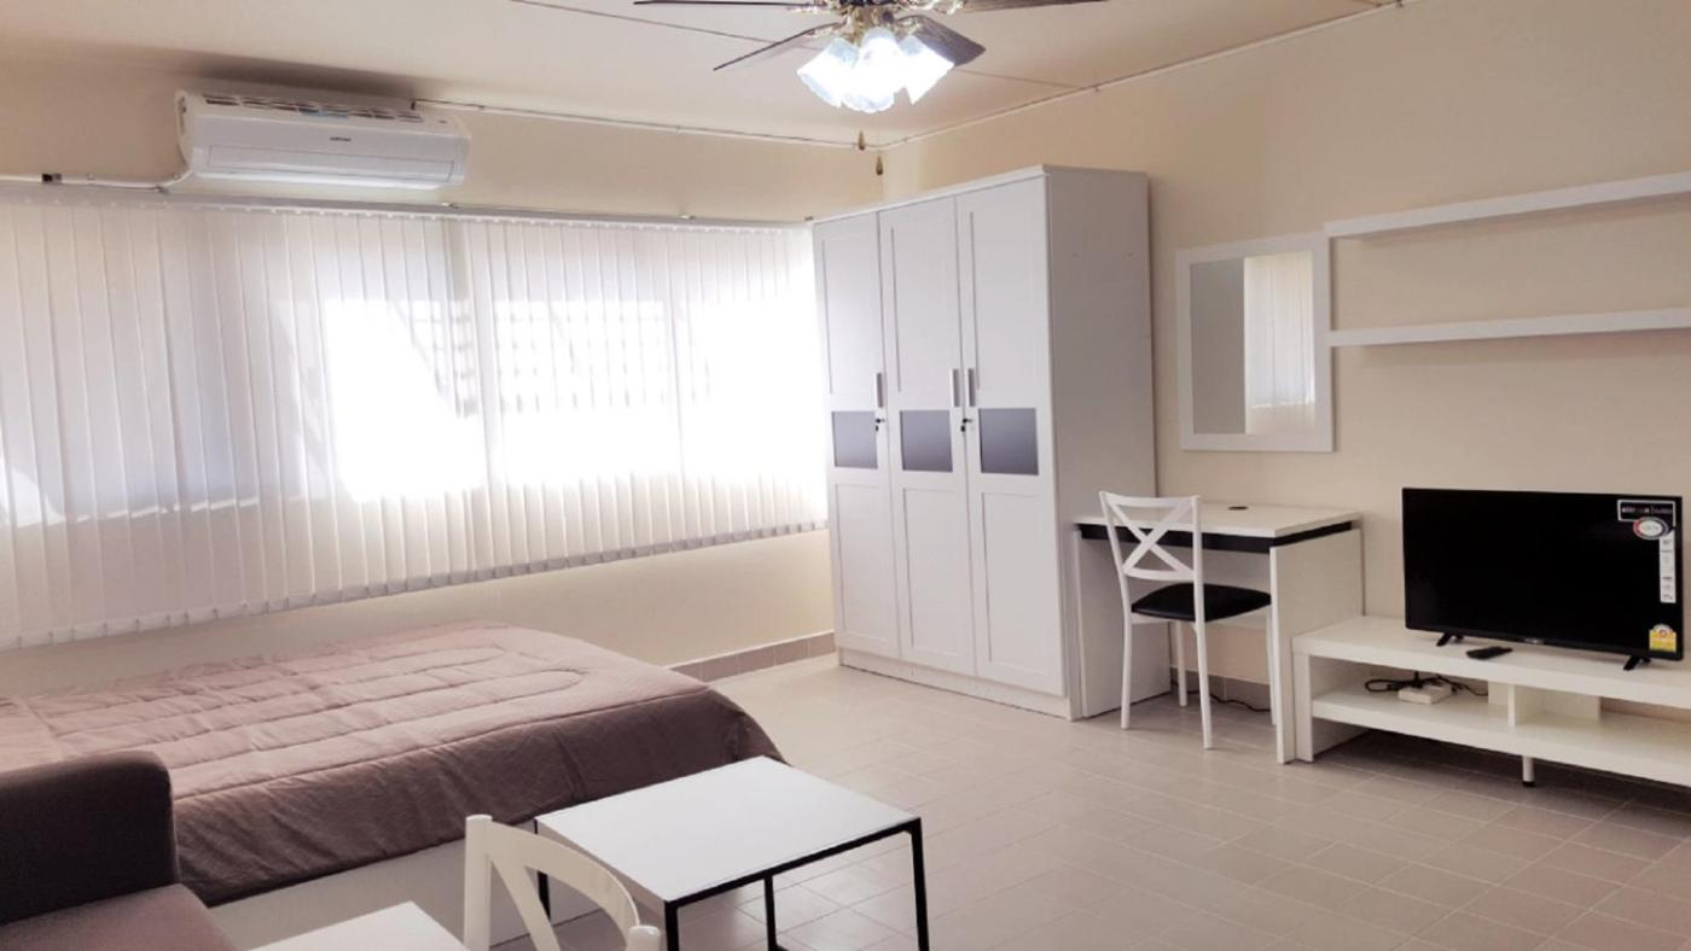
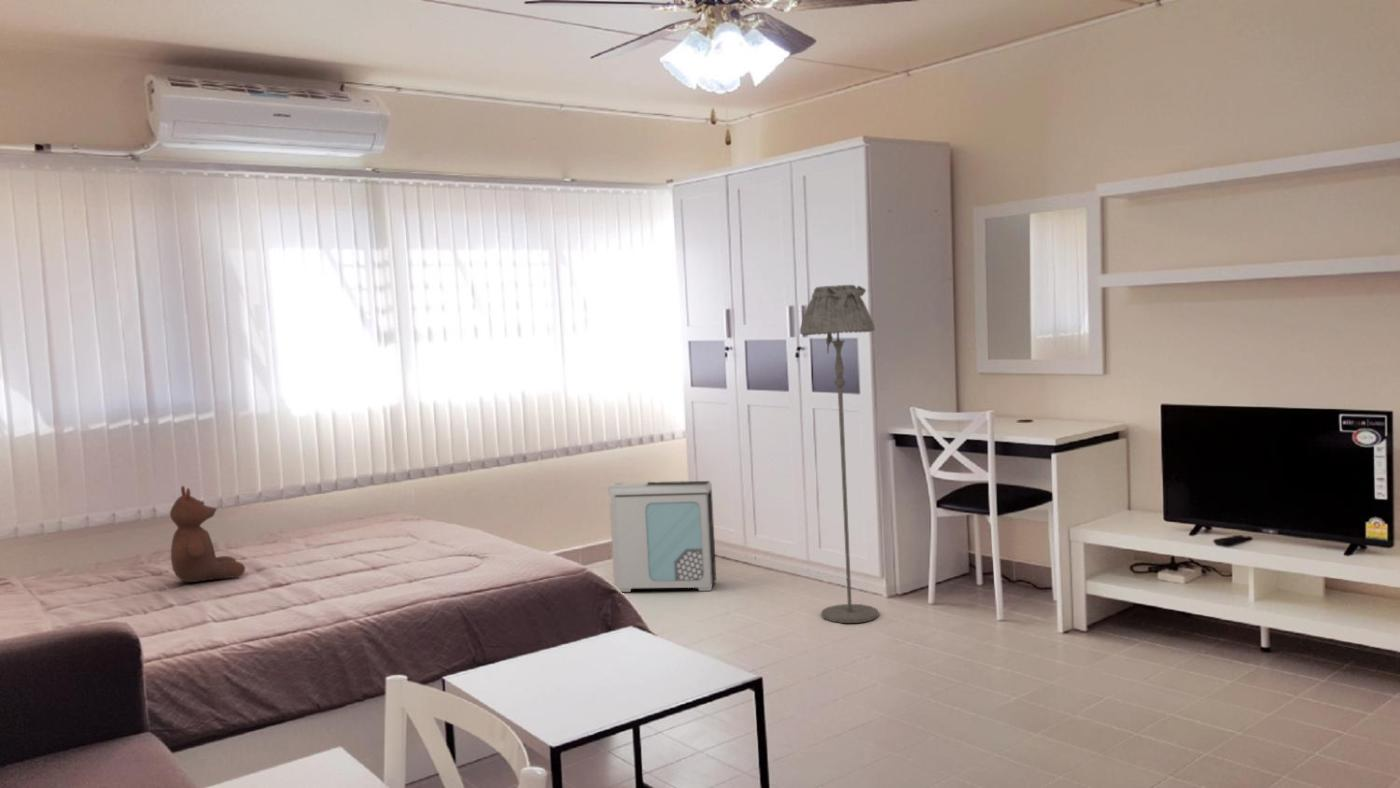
+ stuffed bear [169,485,246,583]
+ floor lamp [799,284,880,624]
+ air purifier [607,480,717,593]
